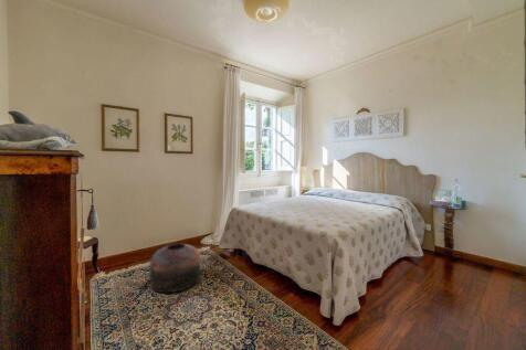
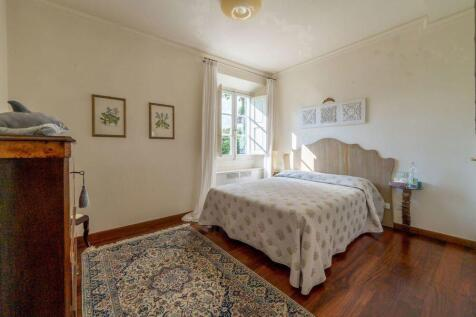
- pouf [149,243,201,295]
